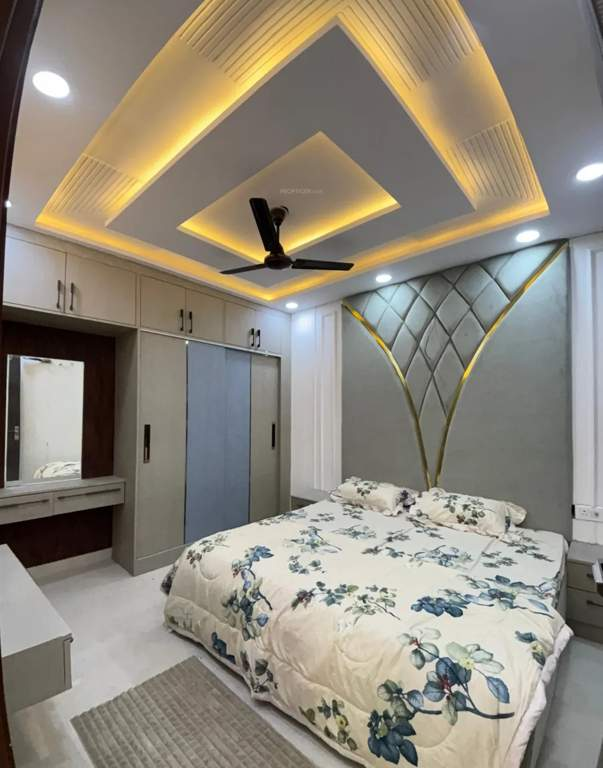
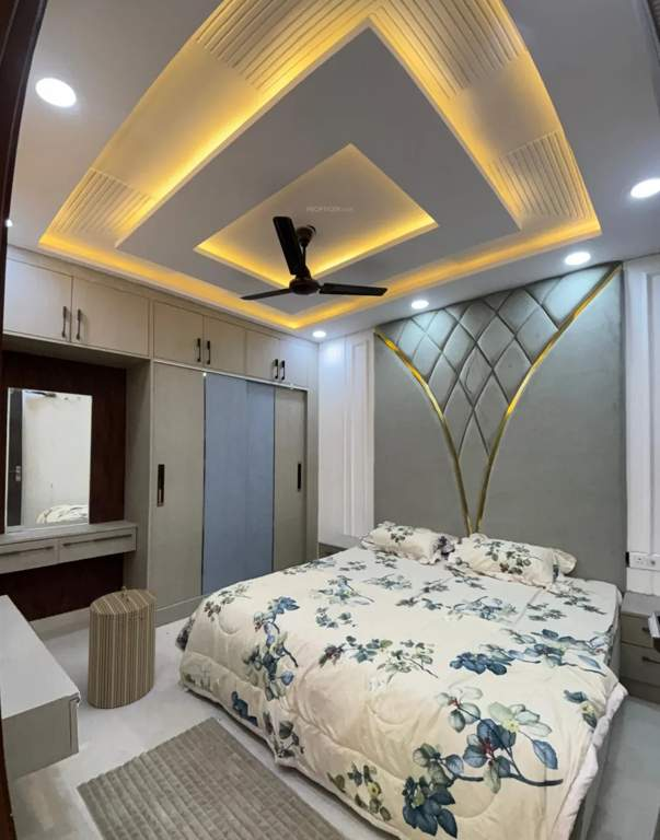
+ laundry hamper [86,585,158,710]
